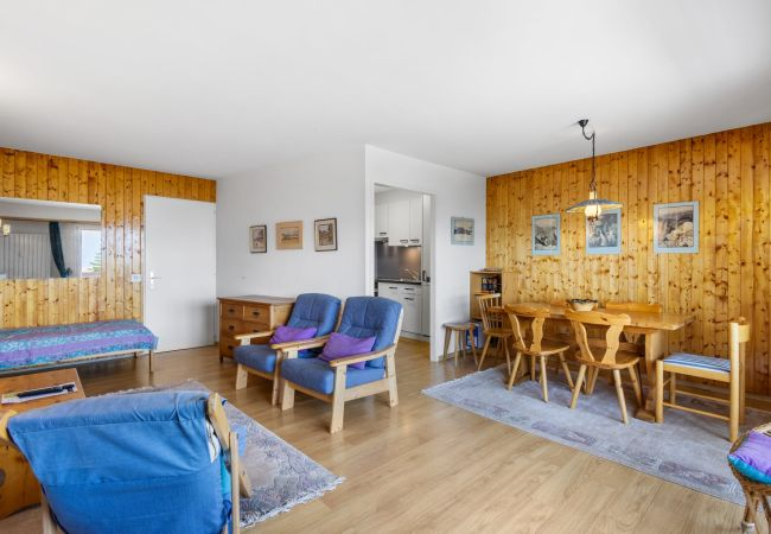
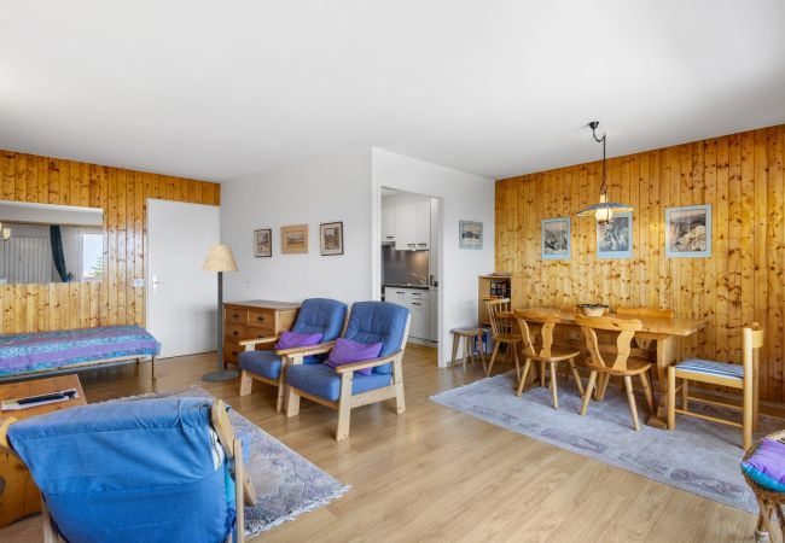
+ floor lamp [199,244,240,383]
